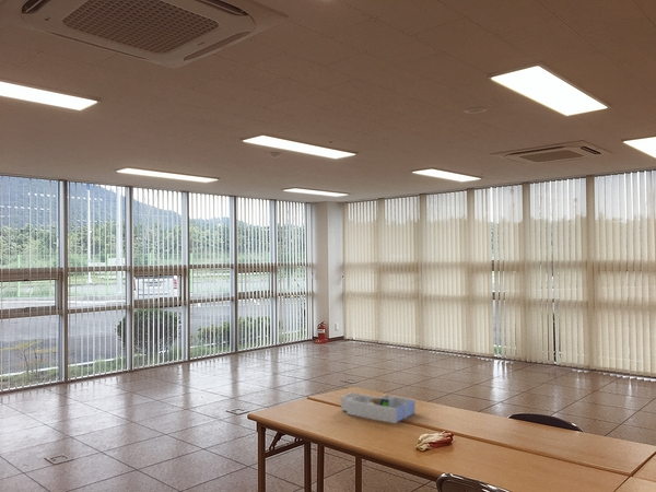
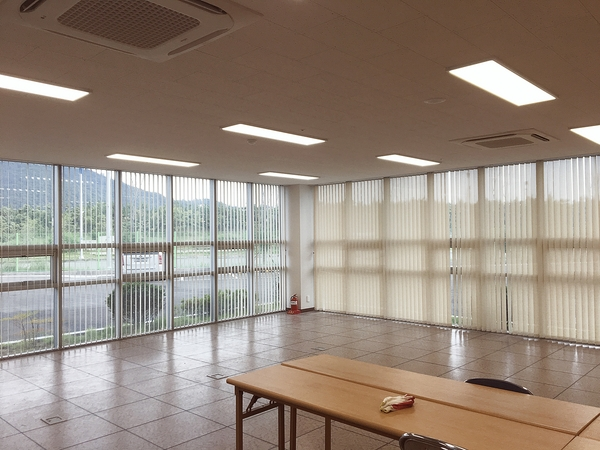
- desk organizer [340,391,417,424]
